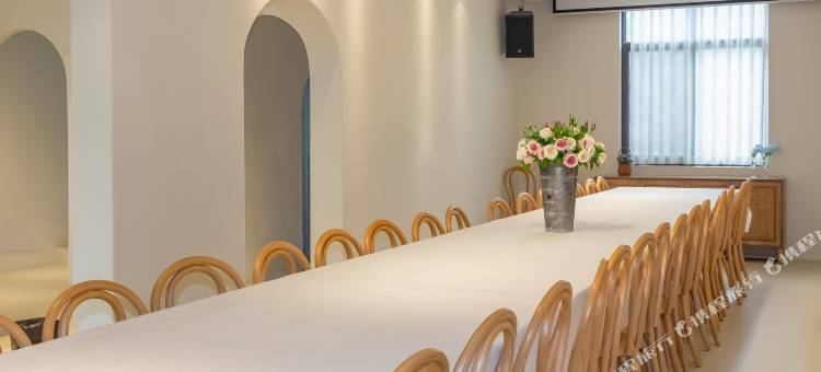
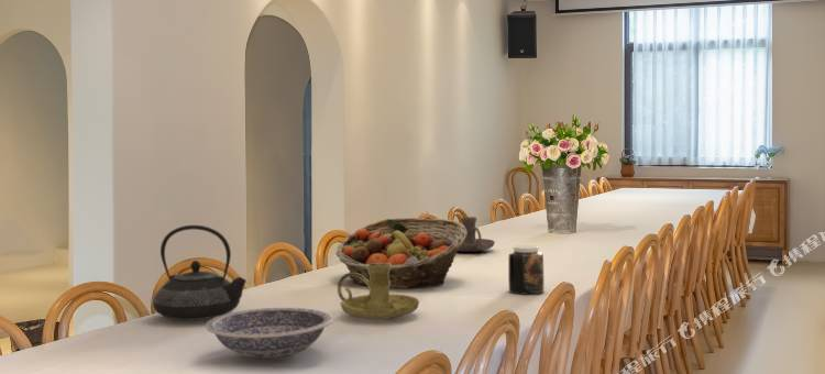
+ jar [507,244,544,295]
+ fruit basket [334,217,468,289]
+ teapot [152,224,248,321]
+ candle holder [458,216,496,253]
+ candle holder [337,263,420,320]
+ bowl [205,307,334,359]
